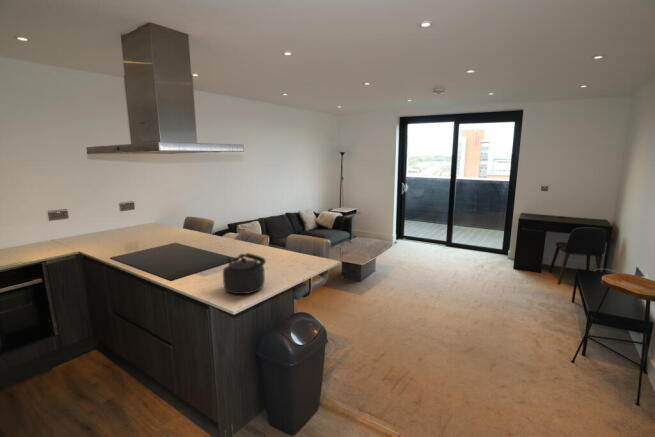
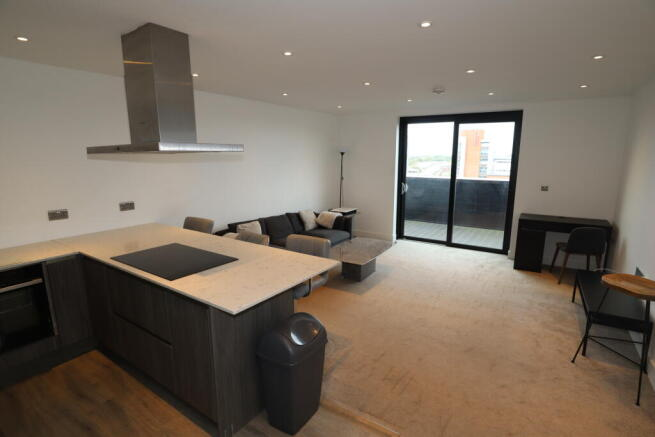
- kettle [222,252,267,295]
